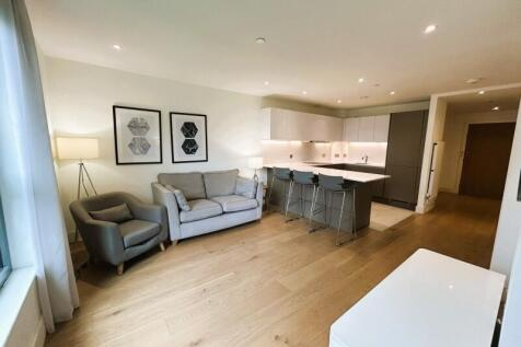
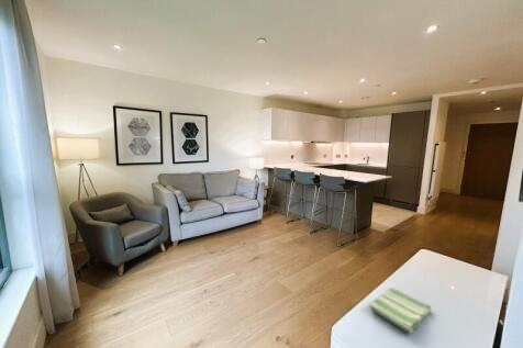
+ dish towel [368,287,433,335]
